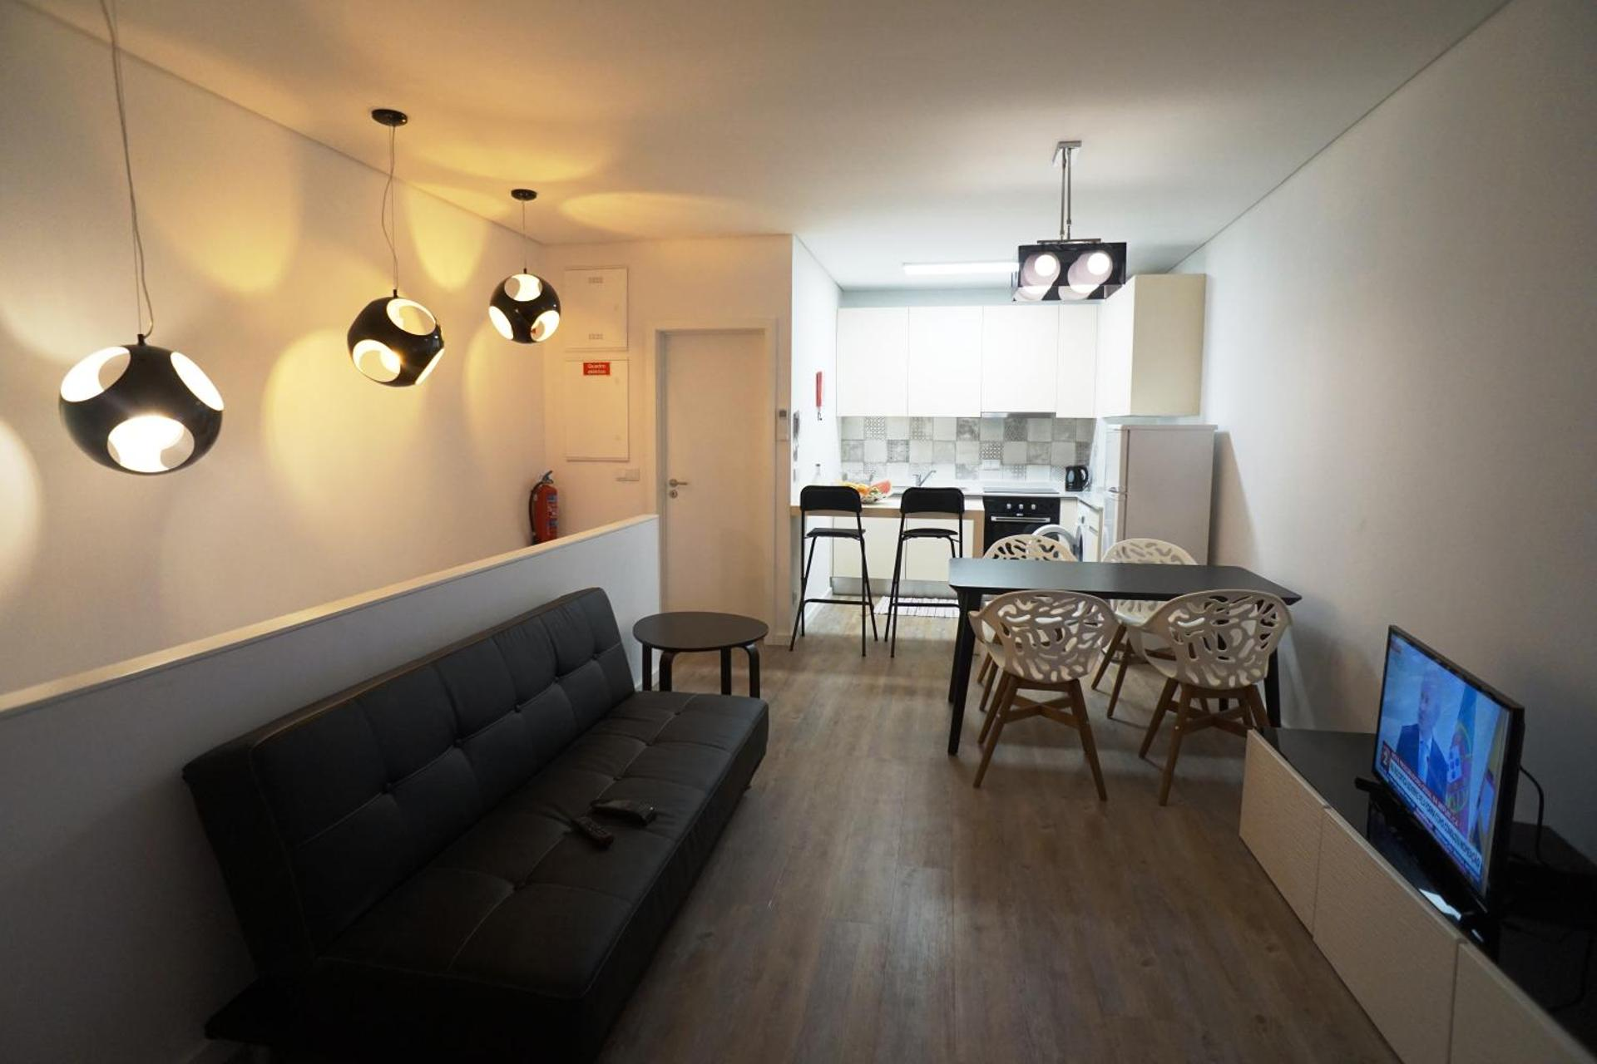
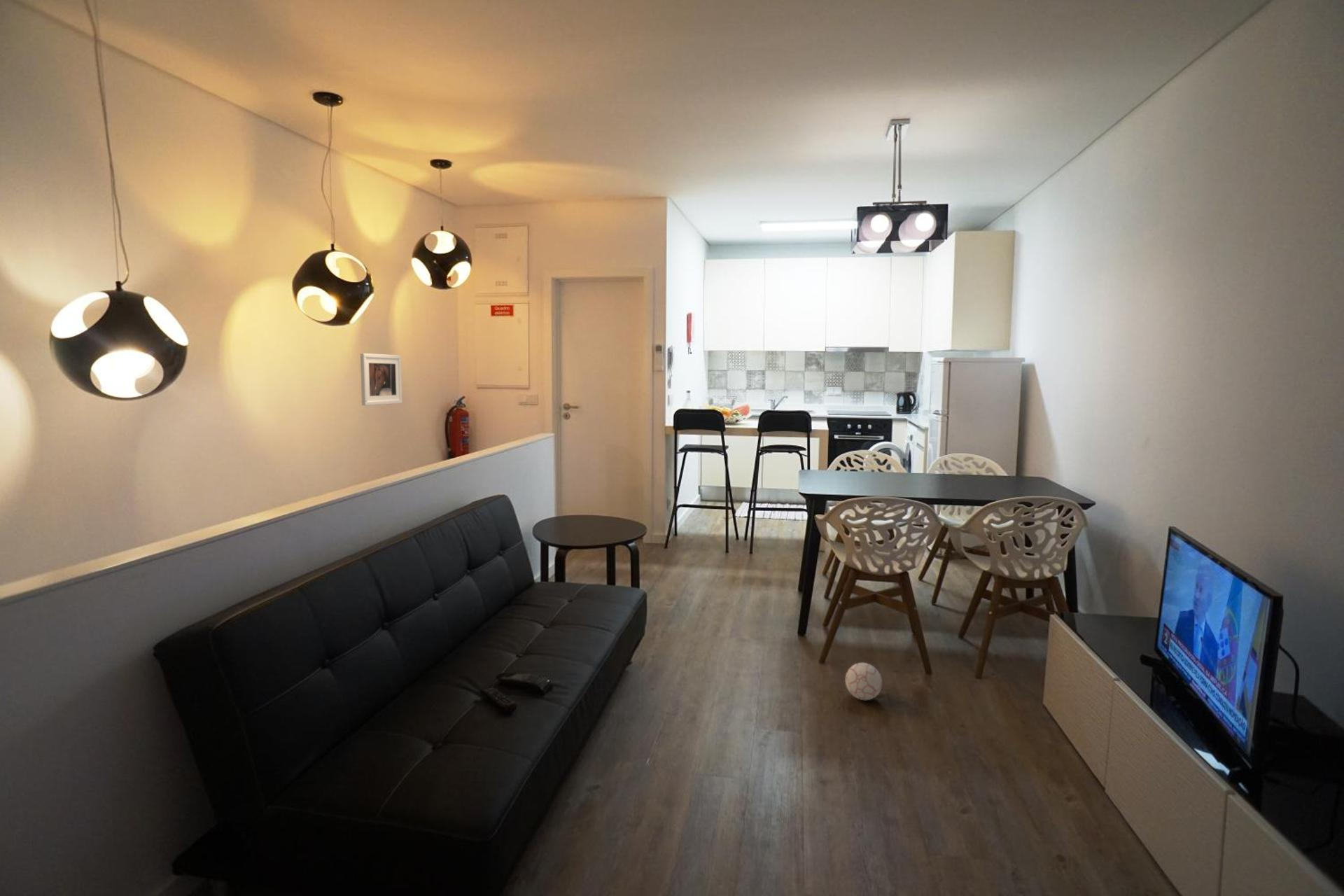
+ decorative ball [845,662,883,701]
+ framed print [360,353,402,406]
